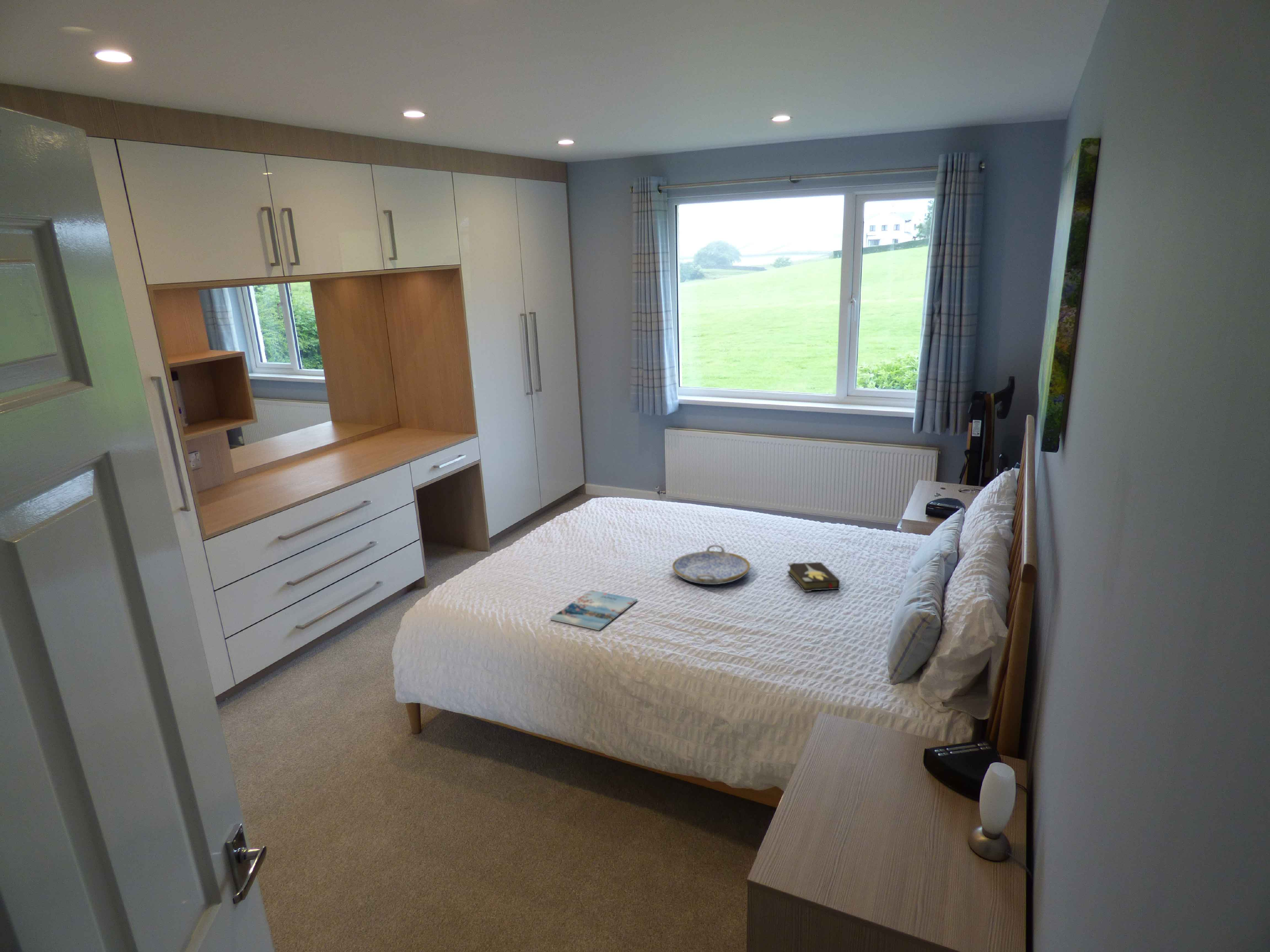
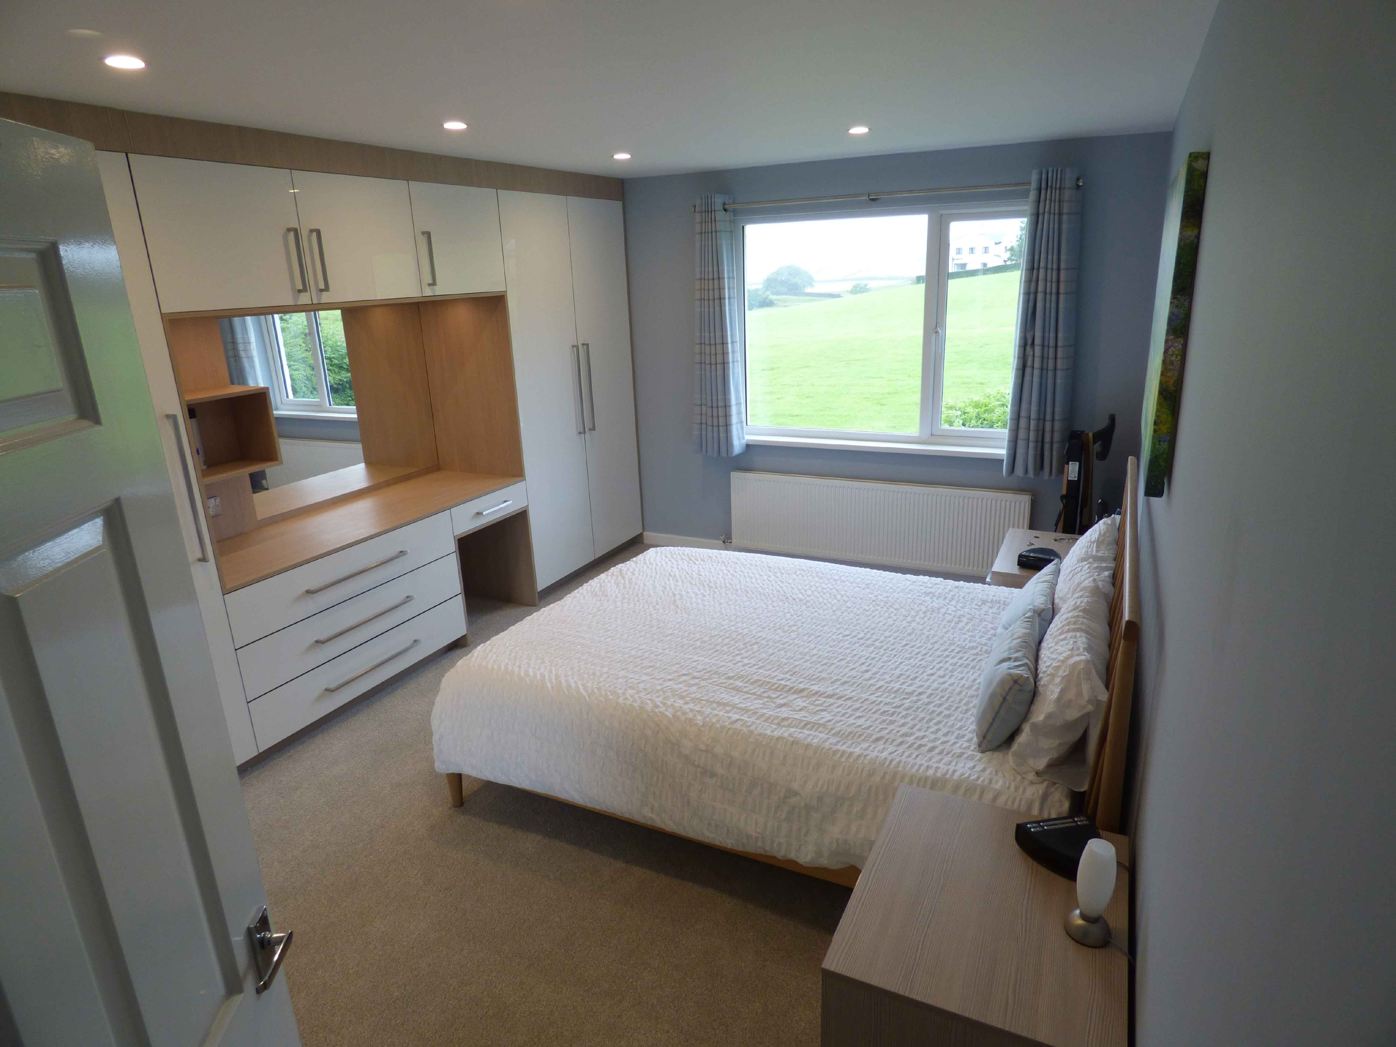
- hardback book [787,562,840,592]
- magazine [550,589,638,631]
- serving tray [672,544,751,585]
